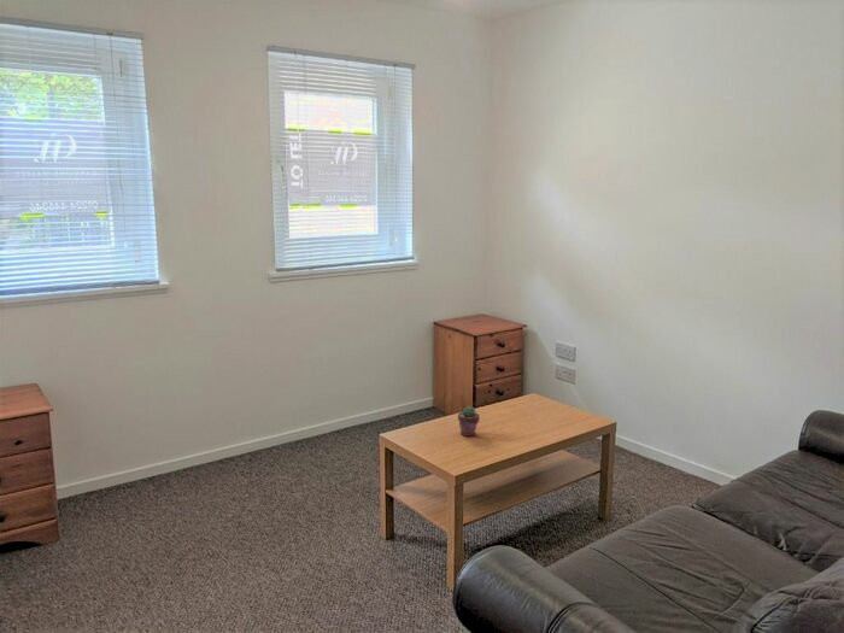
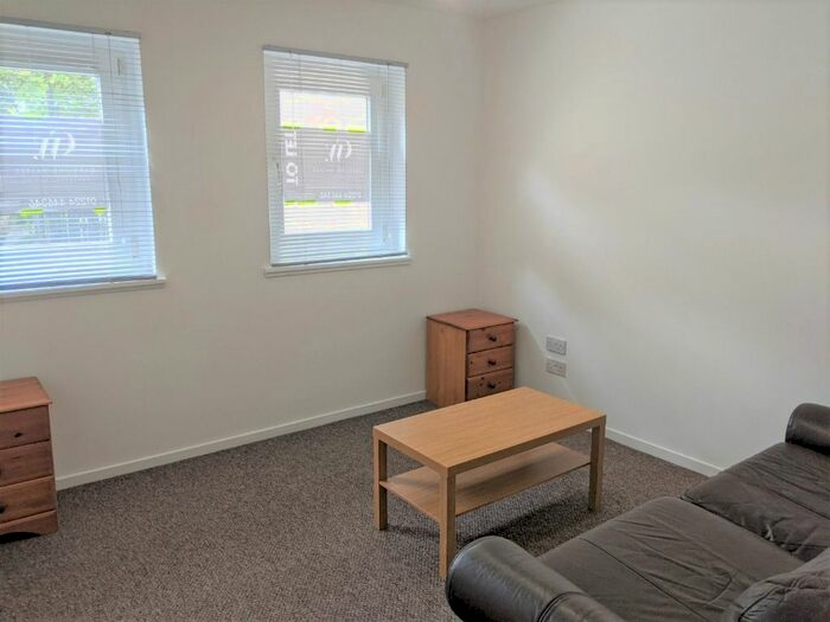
- potted succulent [457,405,481,438]
